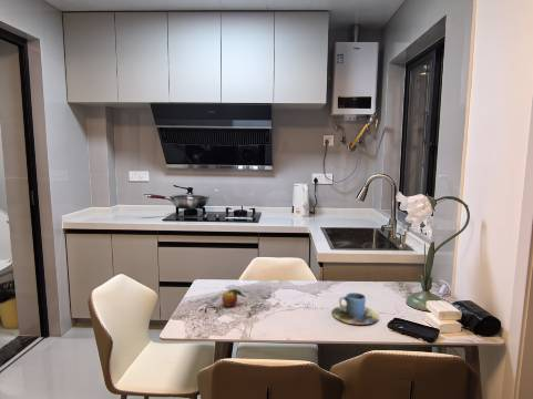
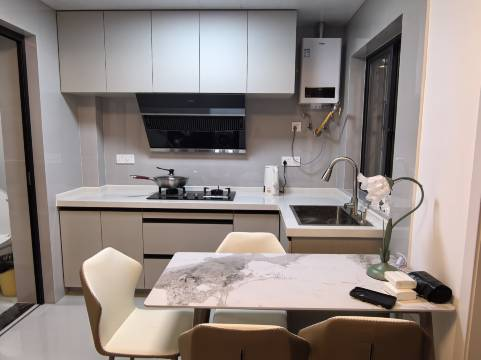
- fruit [222,286,247,308]
- cup [331,291,380,326]
